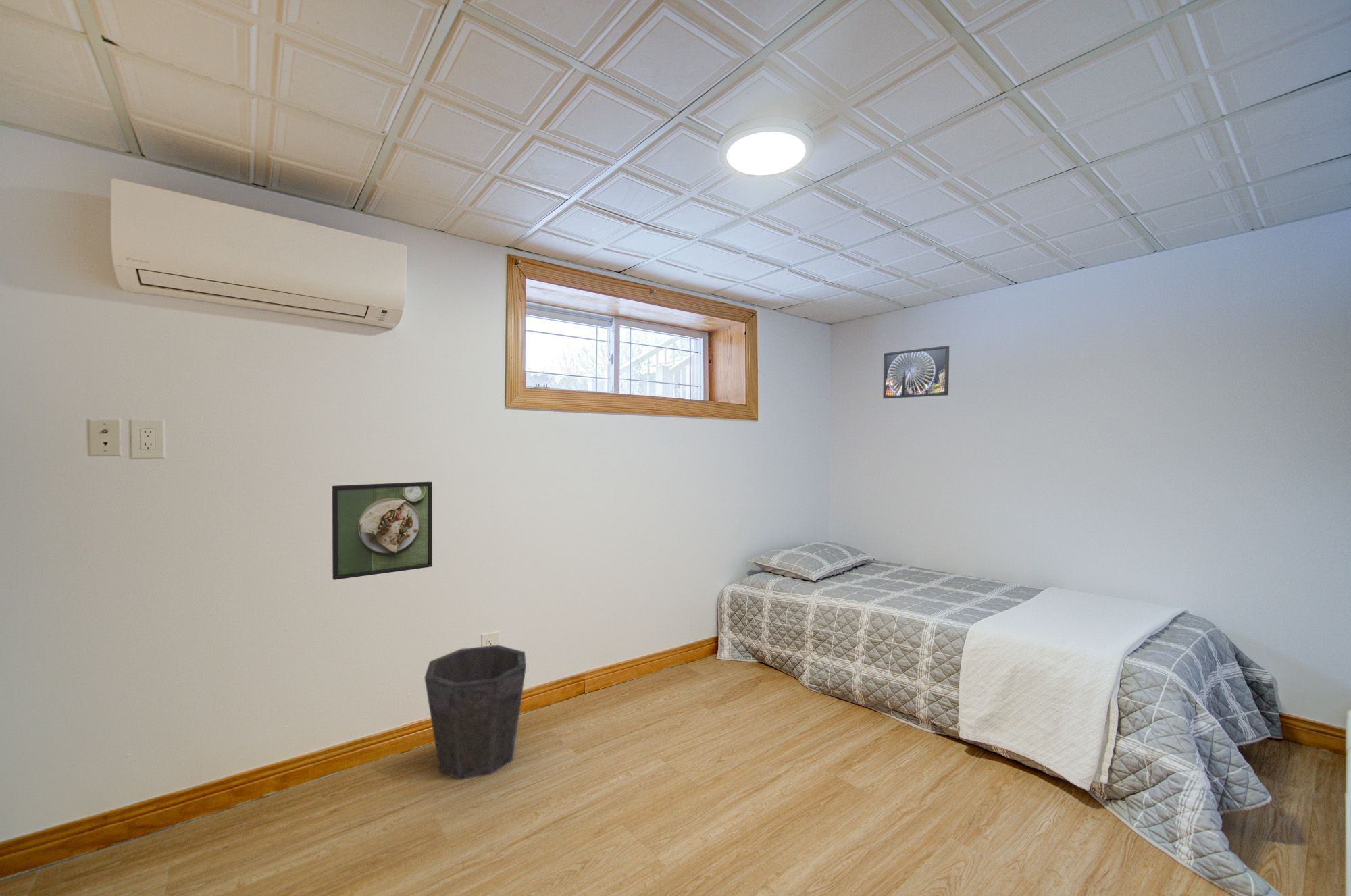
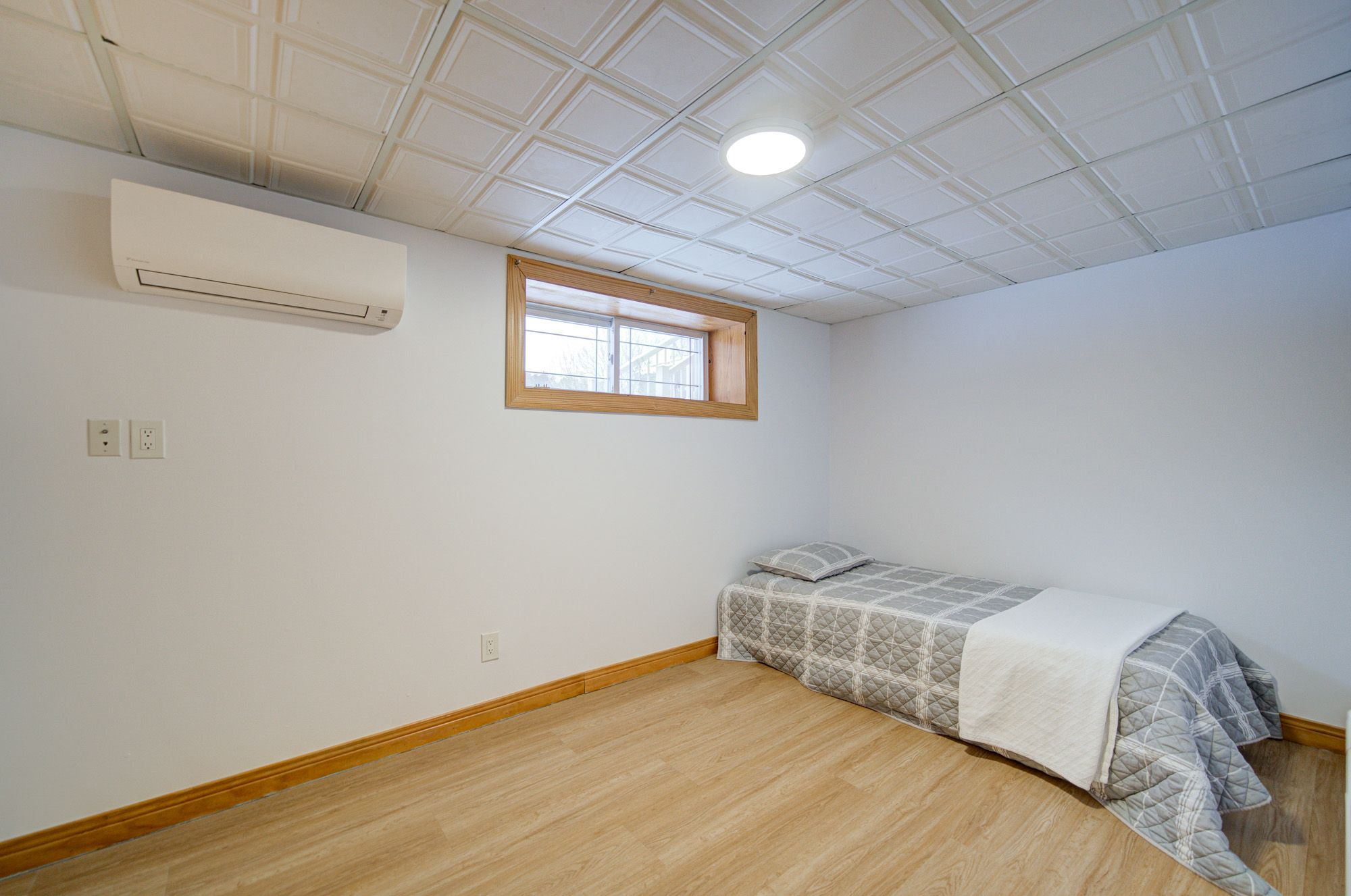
- waste bin [424,644,527,781]
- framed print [882,345,950,399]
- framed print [332,481,433,581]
